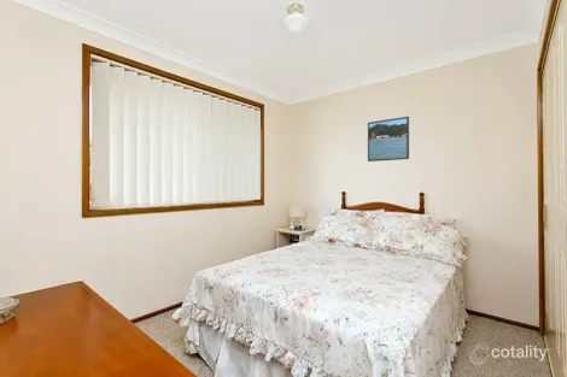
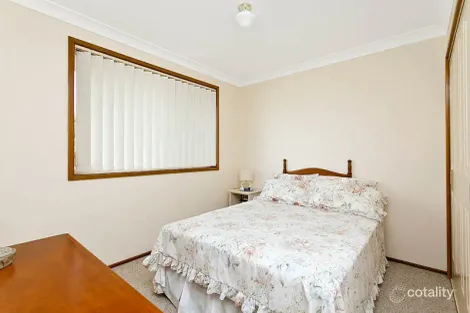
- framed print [367,116,410,163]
